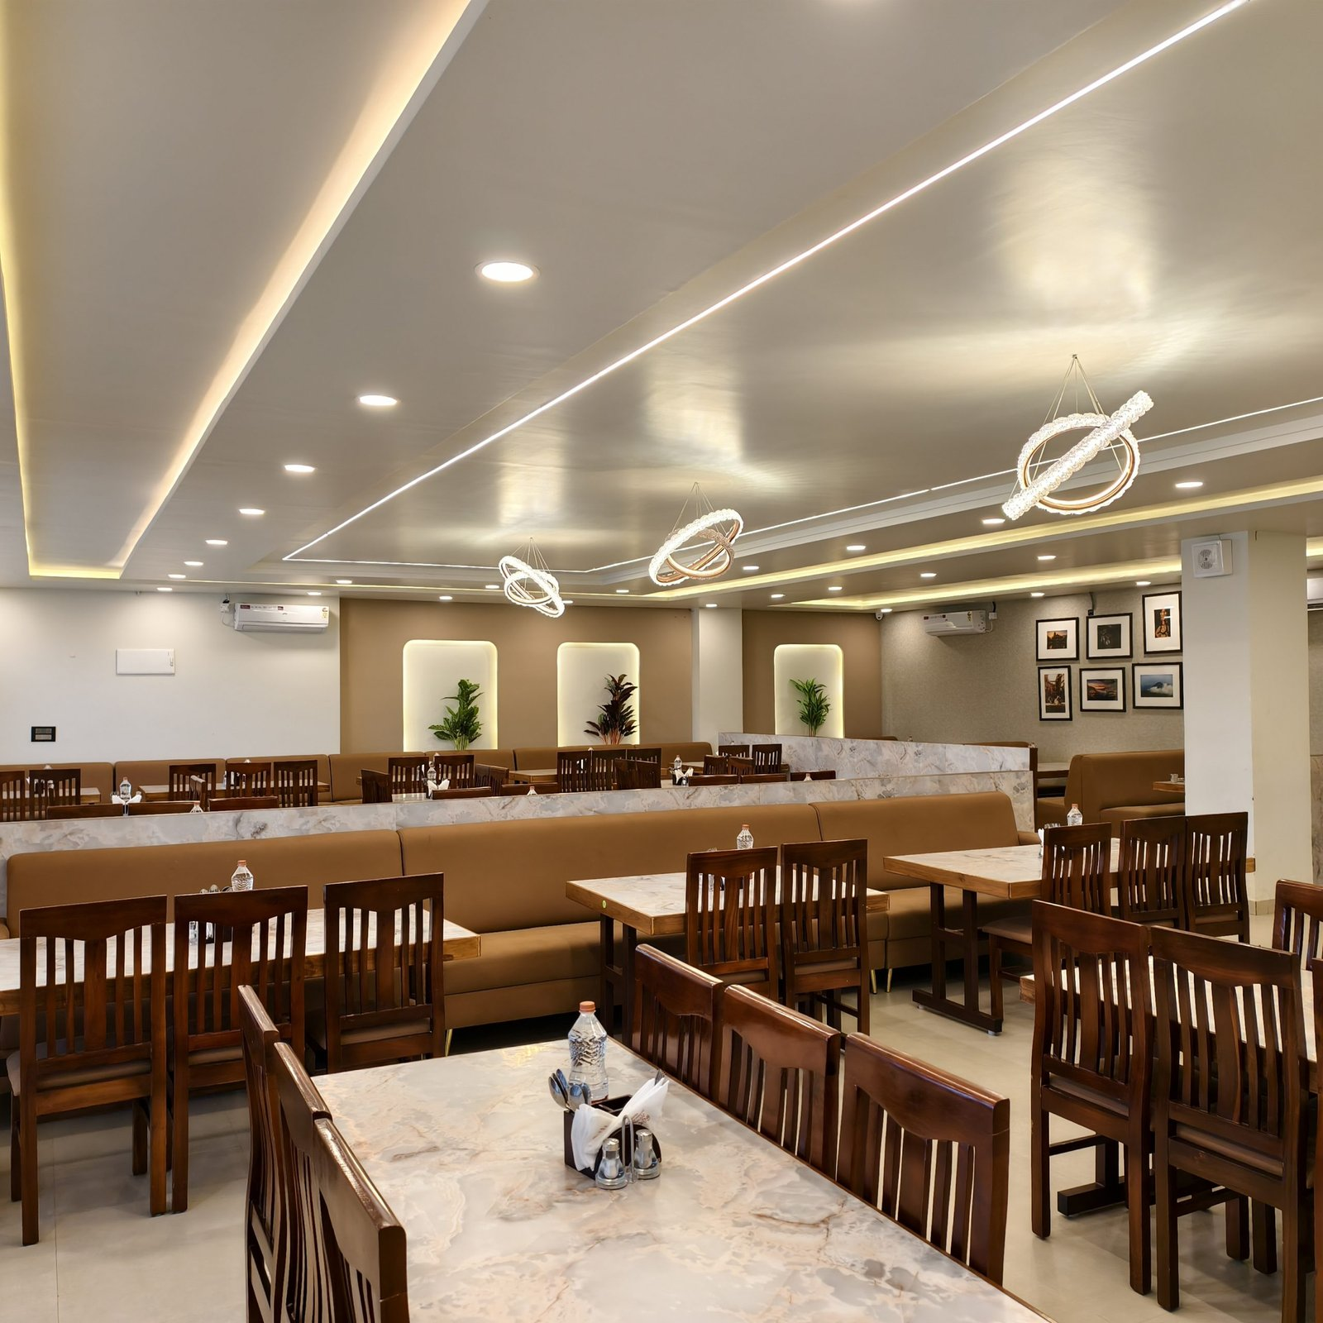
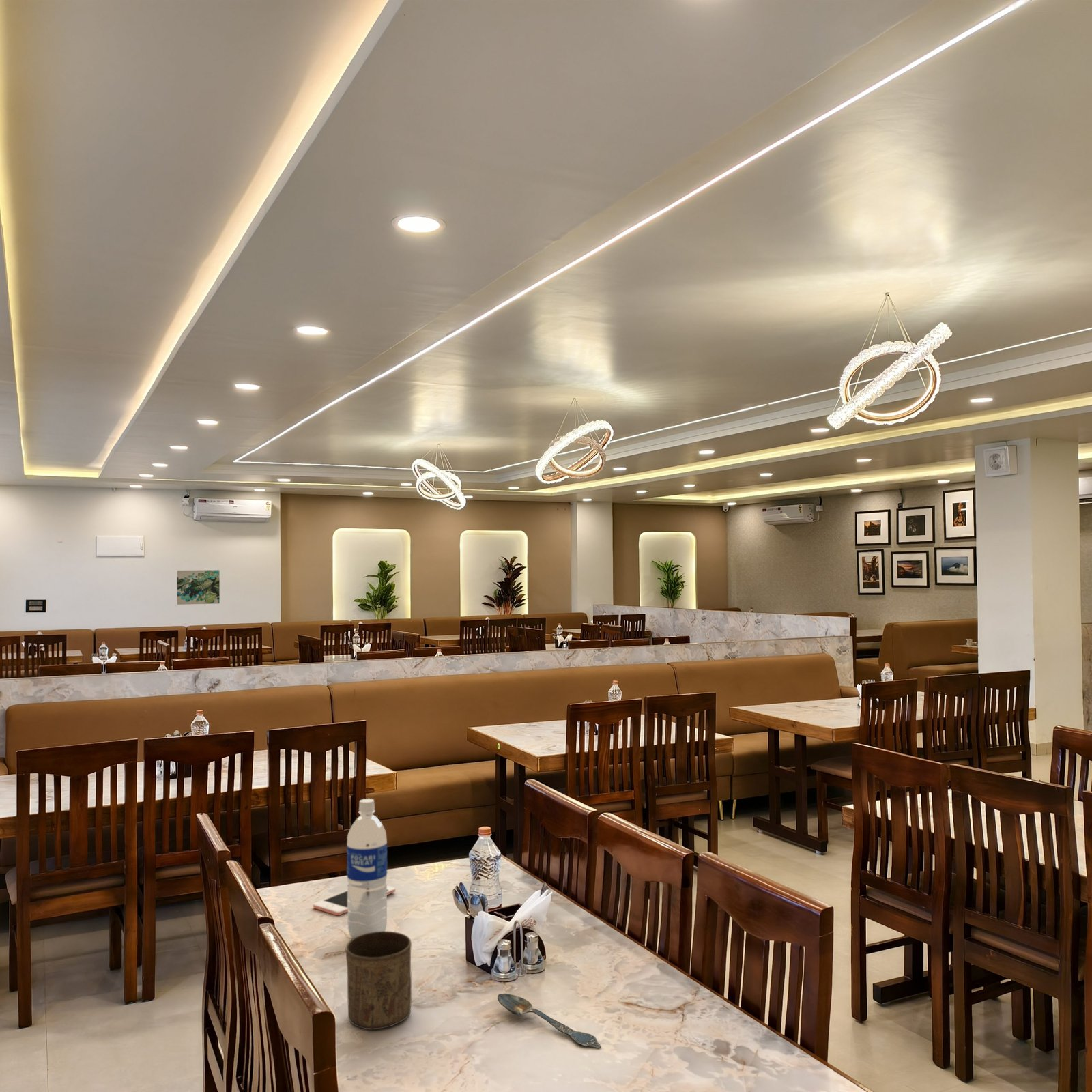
+ water bottle [346,798,388,939]
+ wall art [177,569,220,605]
+ spoon [497,993,601,1049]
+ cell phone [313,885,396,916]
+ cup [345,931,412,1031]
